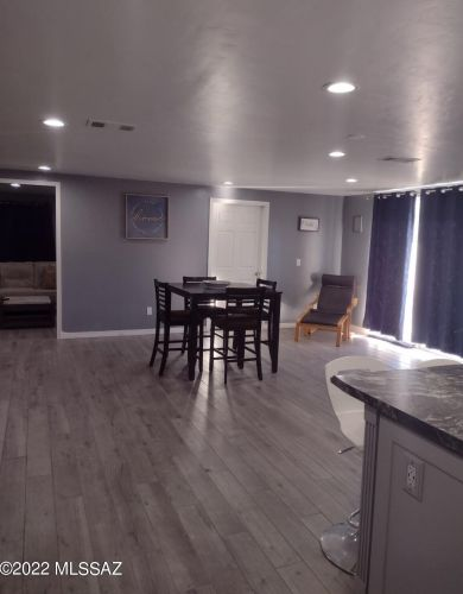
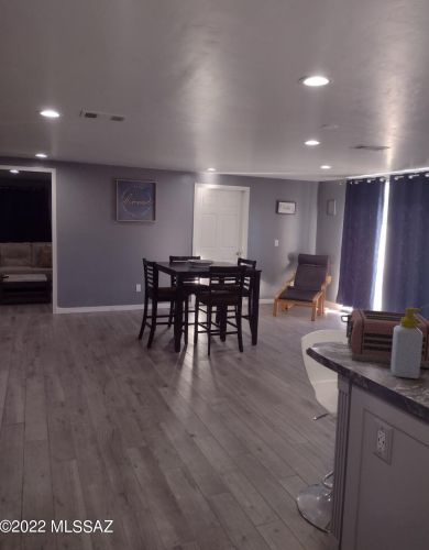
+ soap bottle [389,307,422,380]
+ toaster [340,308,429,370]
